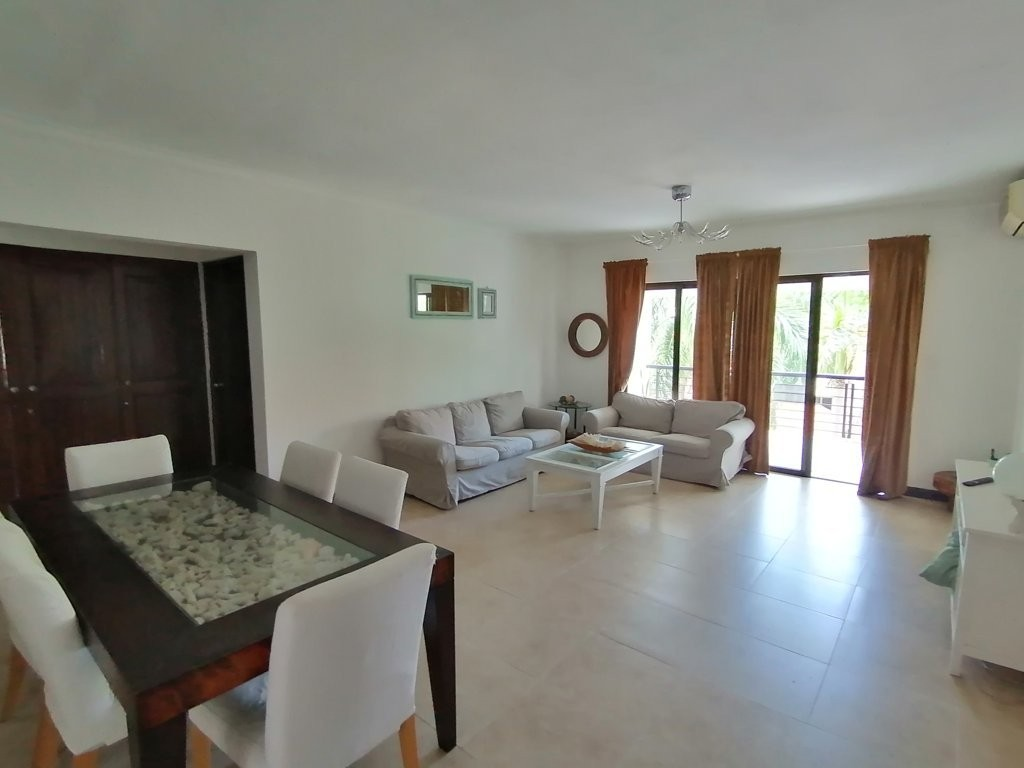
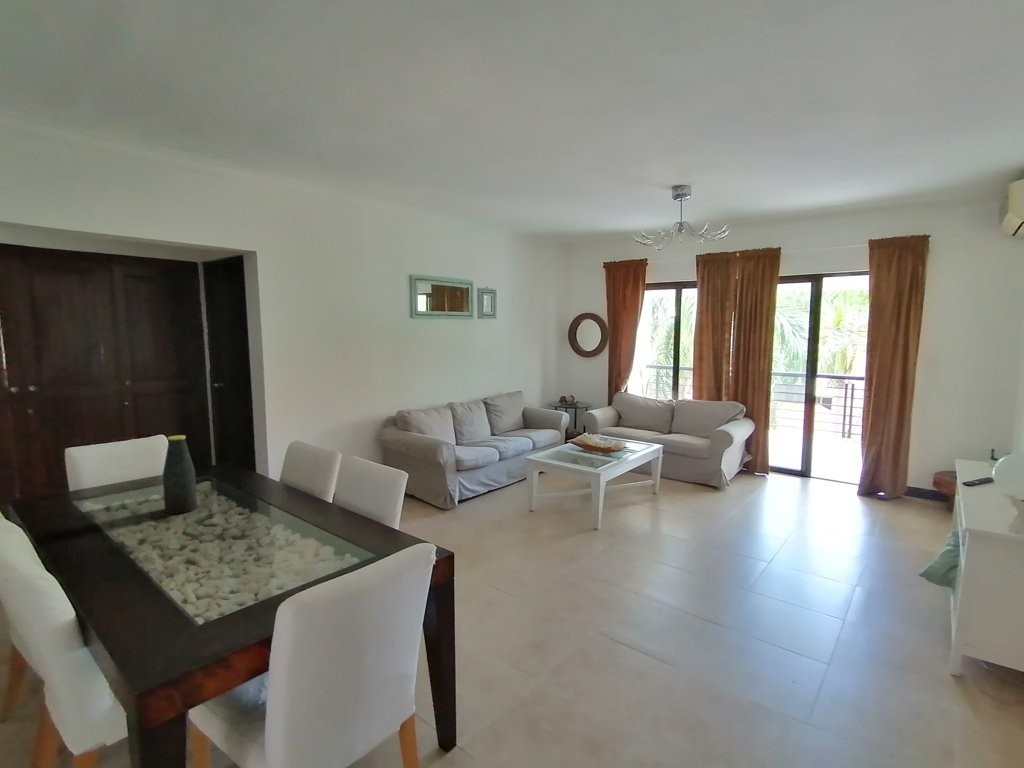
+ bottle [162,434,198,515]
